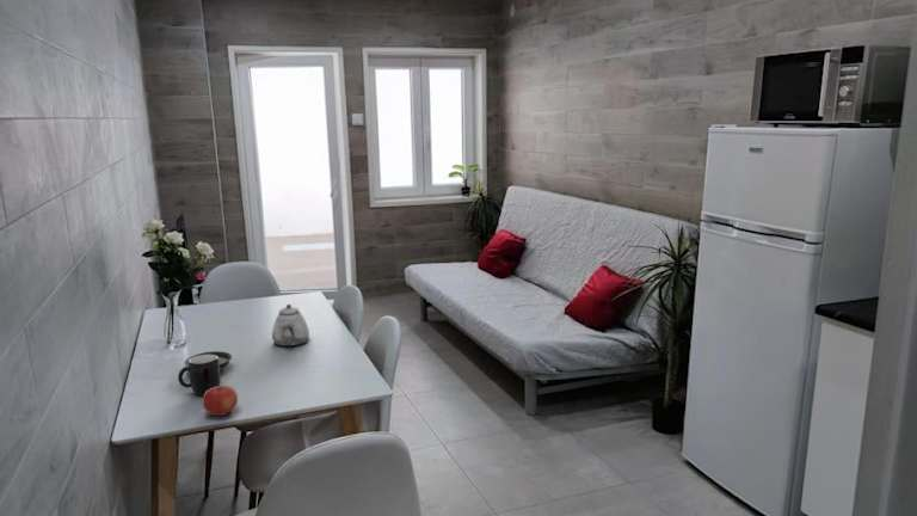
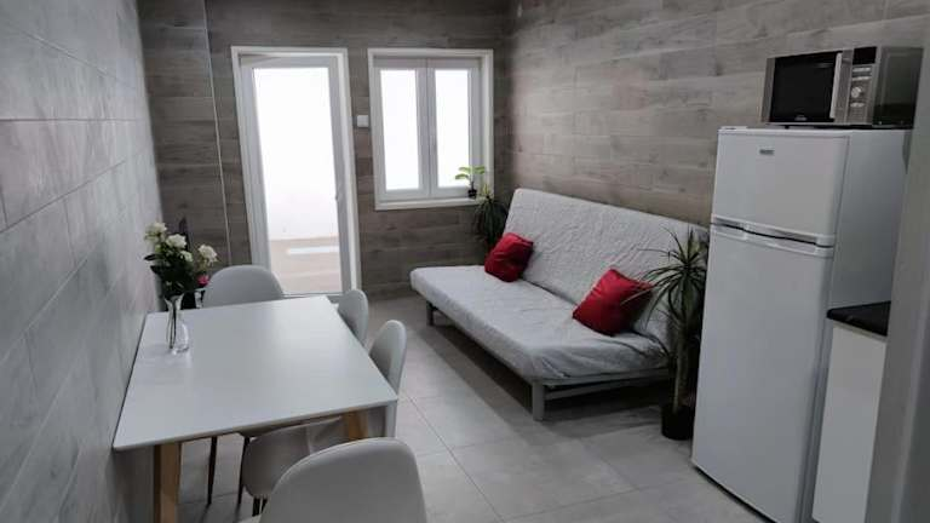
- saucer [184,350,233,371]
- mug [177,354,222,398]
- teapot [271,303,310,348]
- fruit [202,385,239,417]
